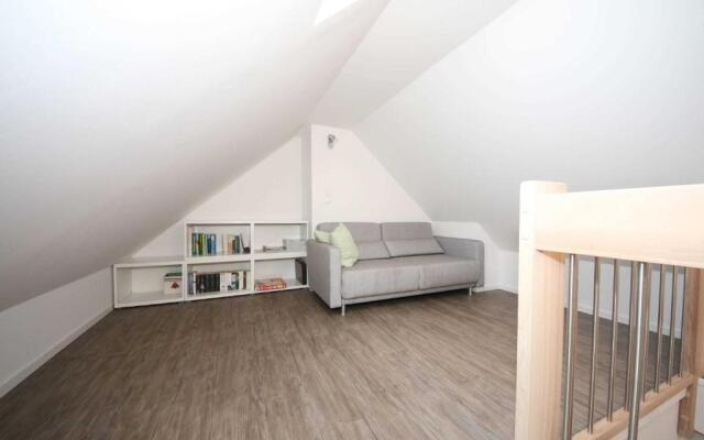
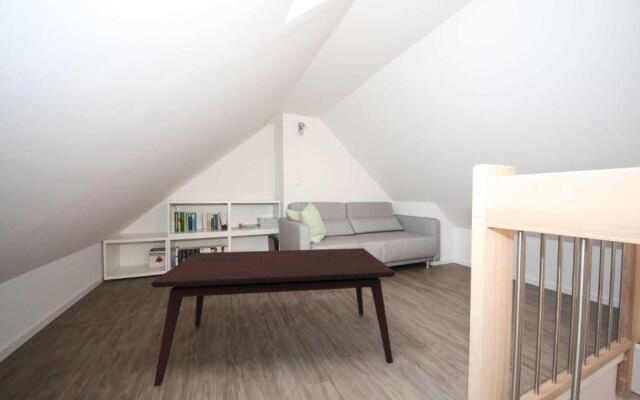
+ coffee table [150,247,396,387]
